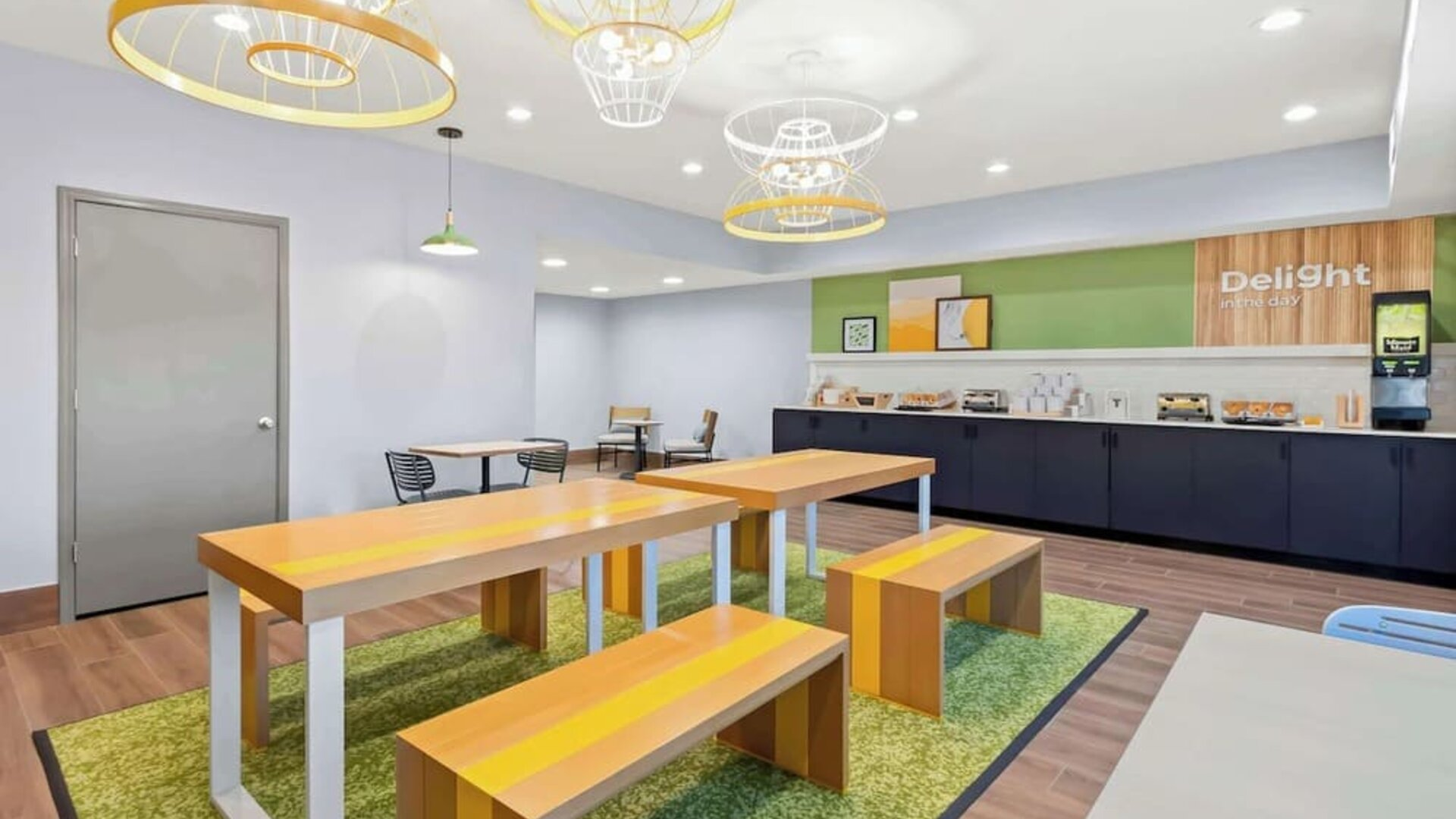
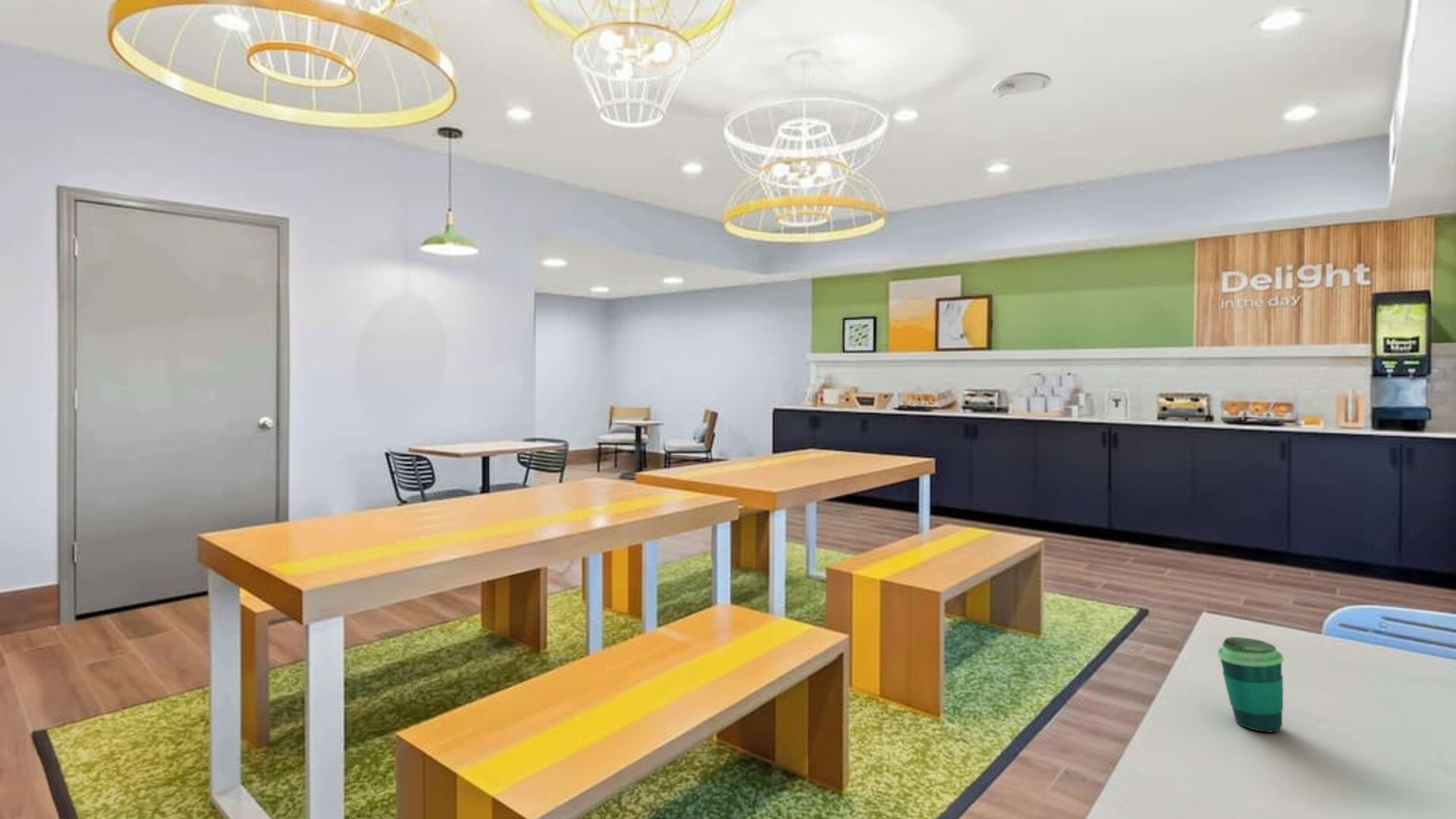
+ smoke detector [991,71,1052,99]
+ cup [1217,636,1285,733]
